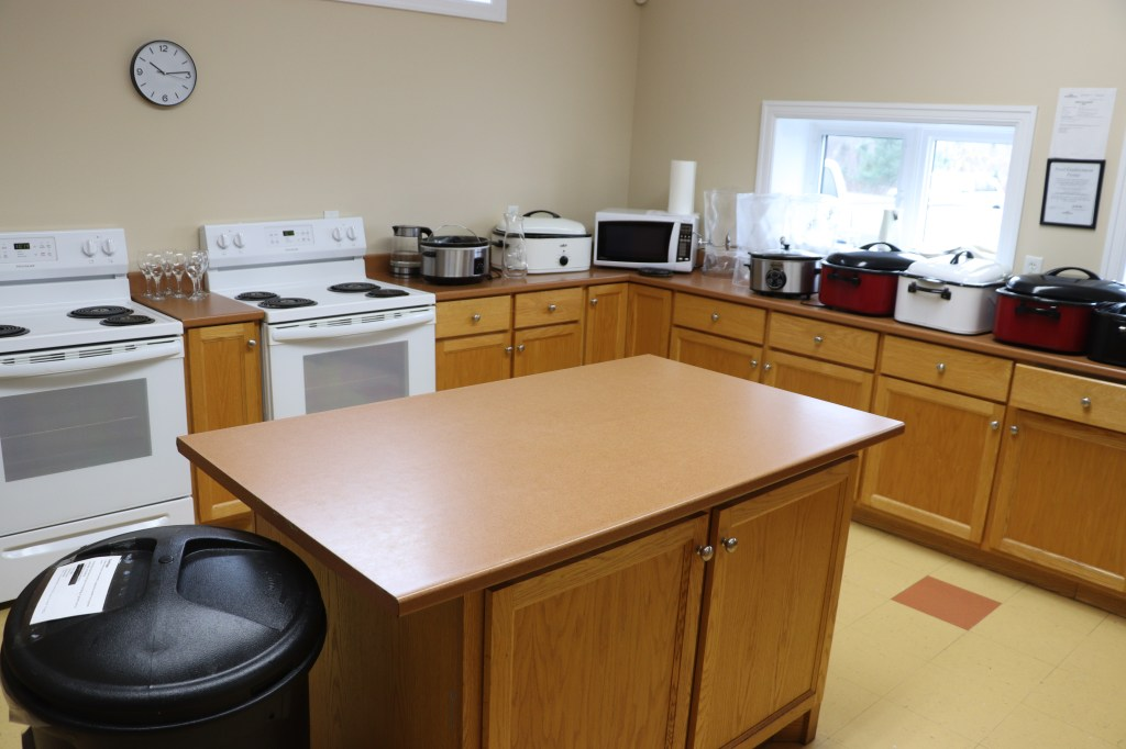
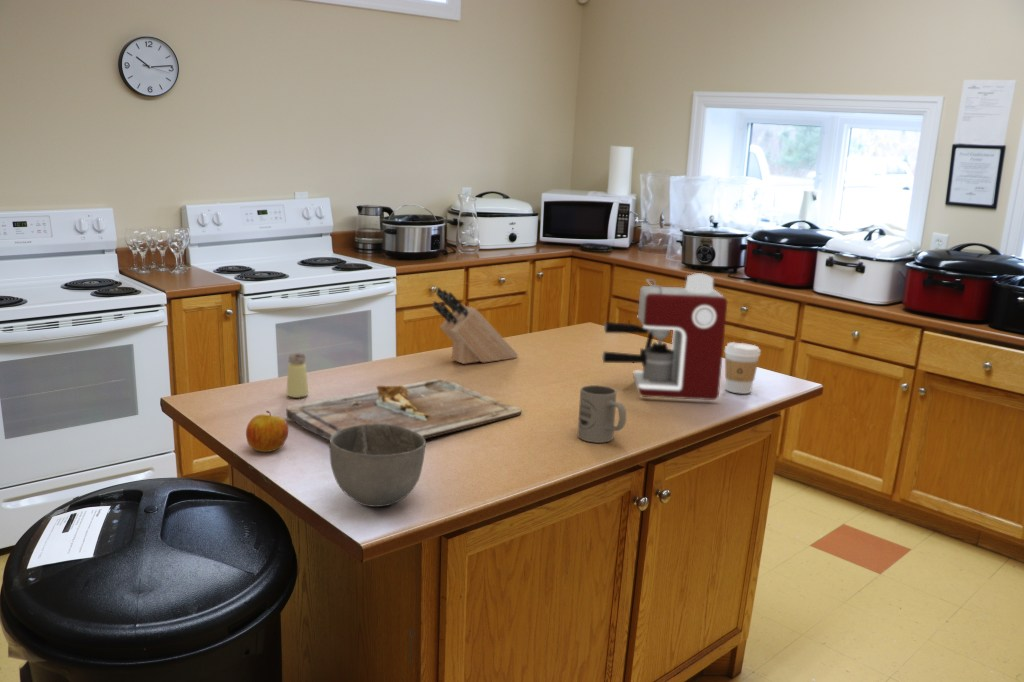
+ bowl [329,424,426,508]
+ apple [245,410,289,453]
+ knife block [432,286,519,365]
+ coffee maker [601,272,729,401]
+ saltshaker [285,352,309,399]
+ coffee cup [723,341,762,395]
+ mug [577,384,627,444]
+ cutting board [285,378,522,441]
